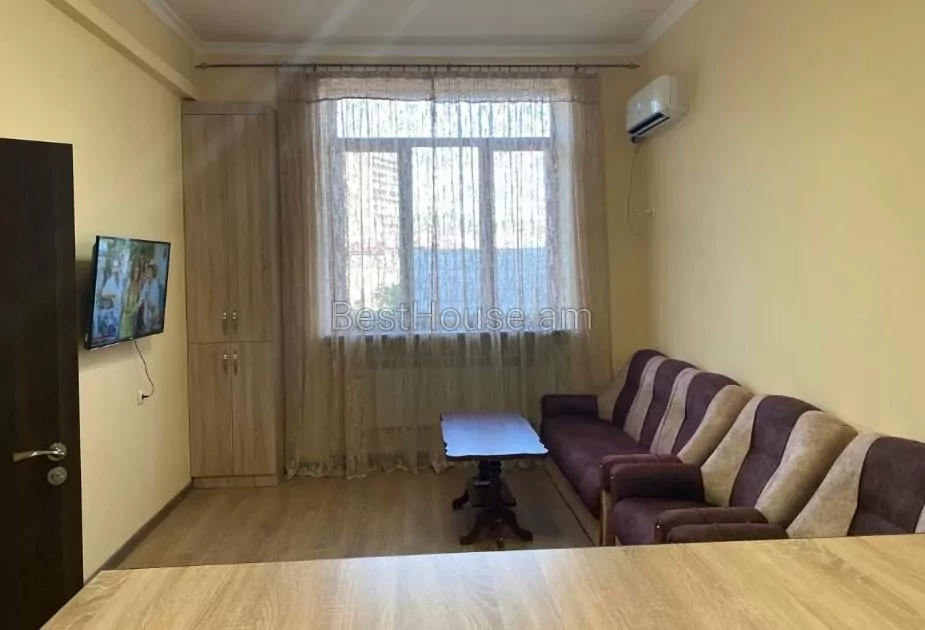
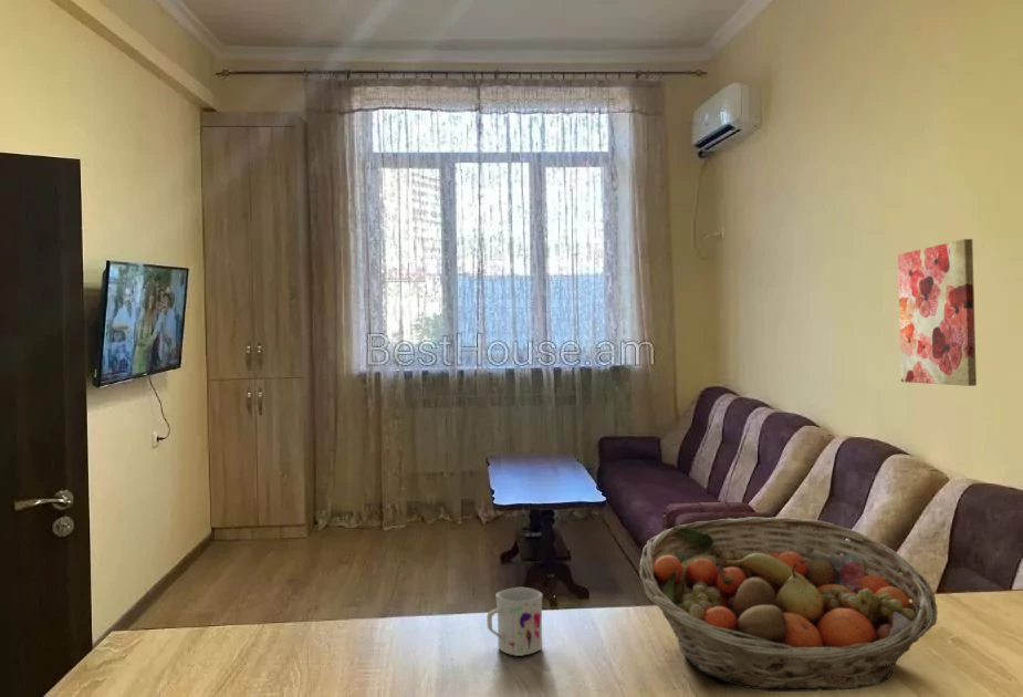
+ fruit basket [638,516,939,693]
+ wall art [897,238,978,387]
+ mug [486,586,544,657]
